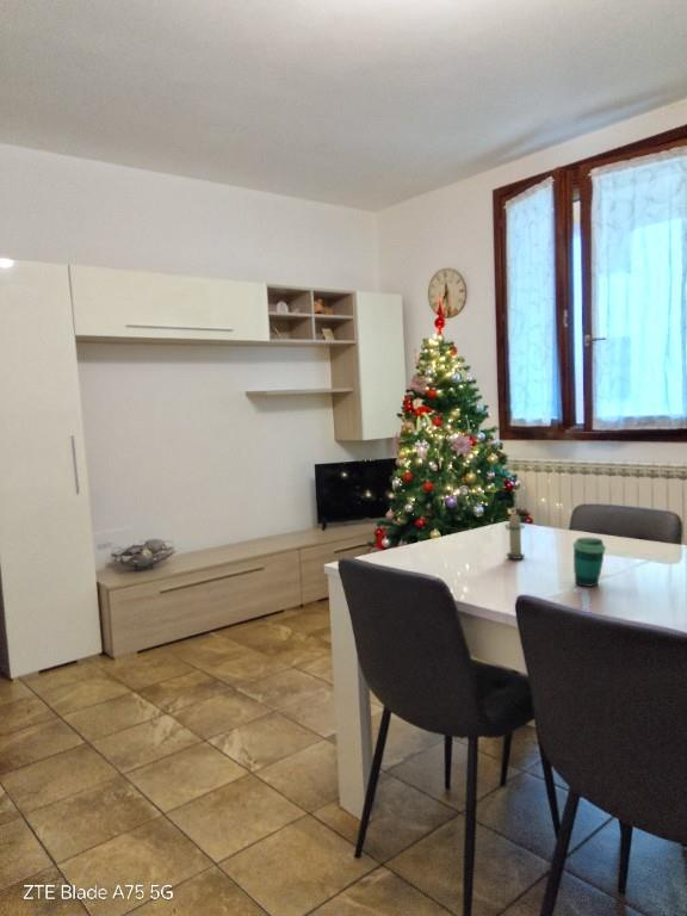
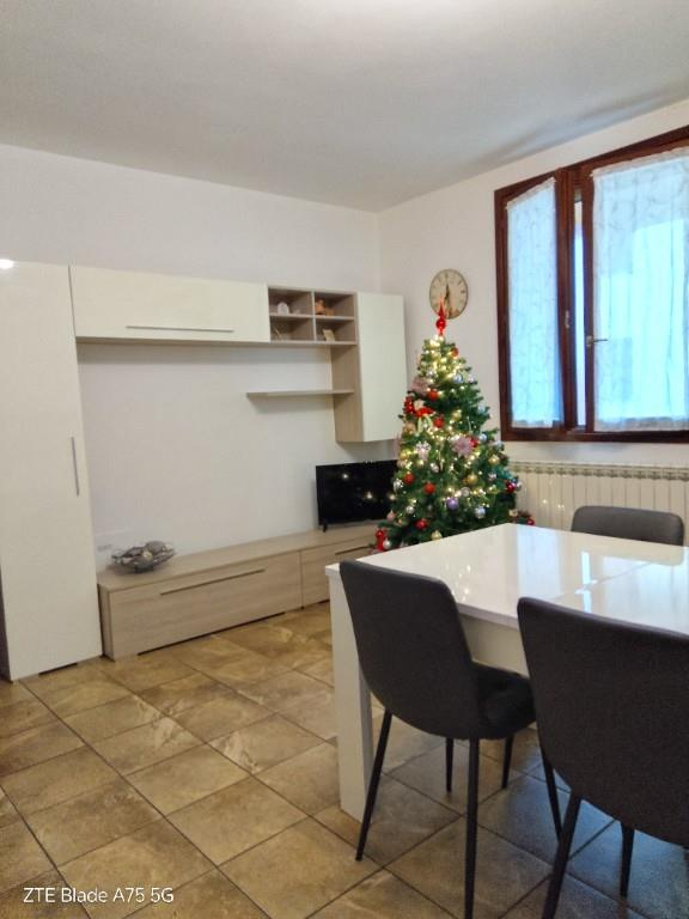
- cup [571,537,607,588]
- candle [505,510,526,561]
